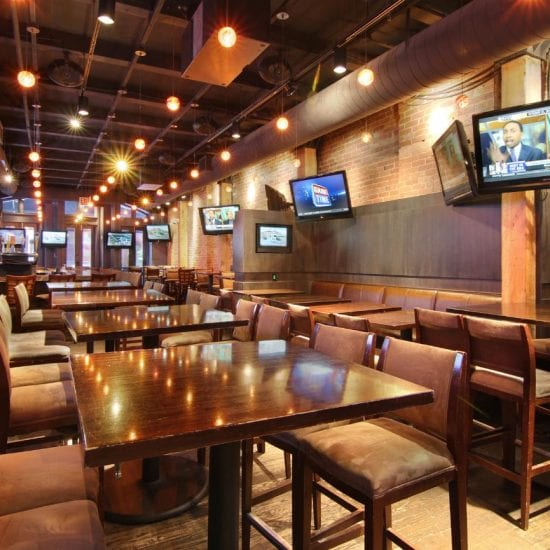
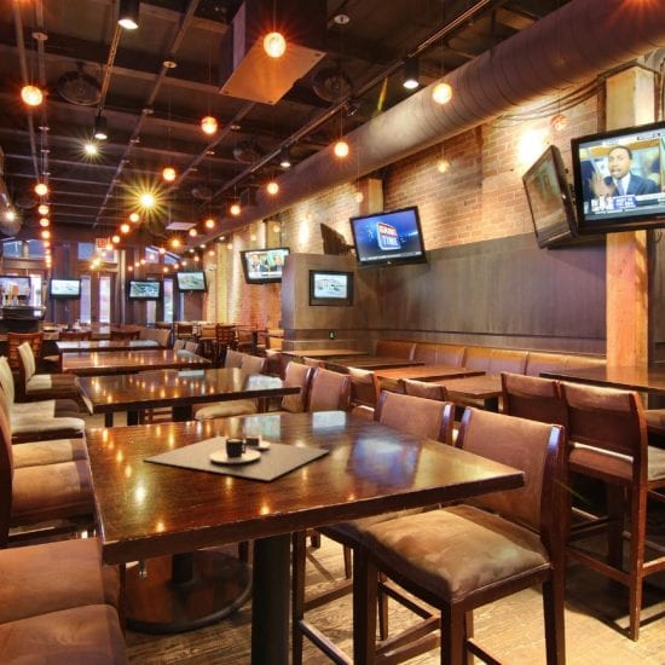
+ place mat [143,435,331,482]
